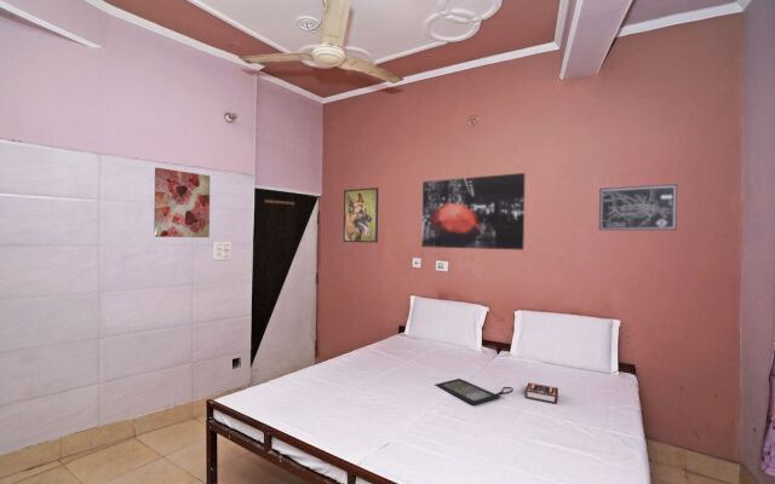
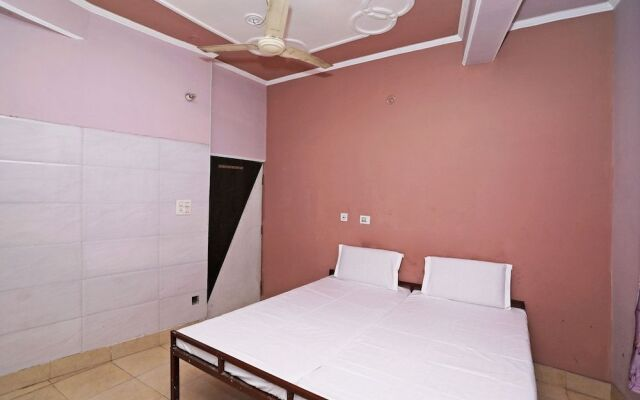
- wall art [598,183,678,231]
- wall art [153,166,211,238]
- book [524,381,559,405]
- wall art [420,172,526,250]
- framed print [343,186,379,243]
- clutch bag [434,378,515,407]
